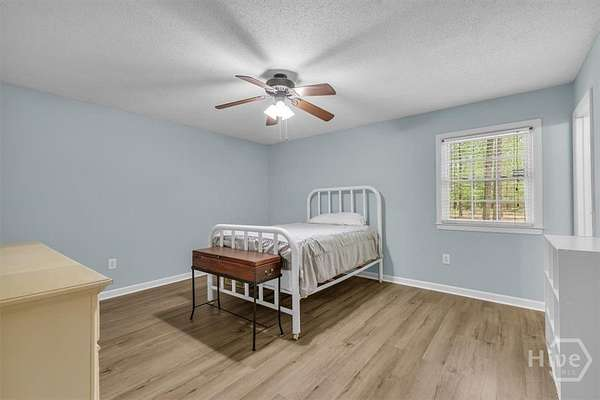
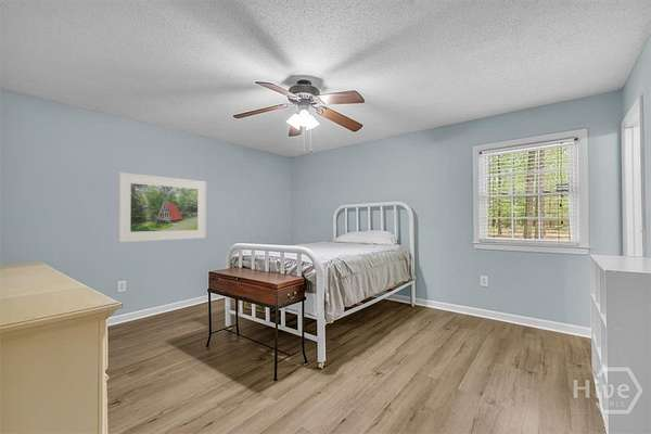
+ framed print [117,171,207,243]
